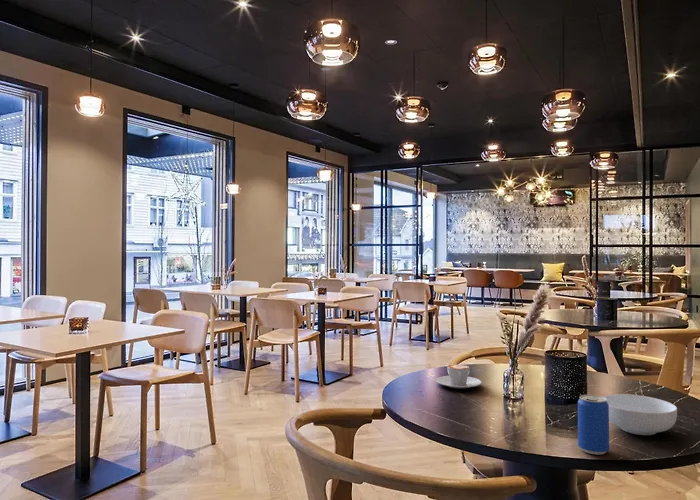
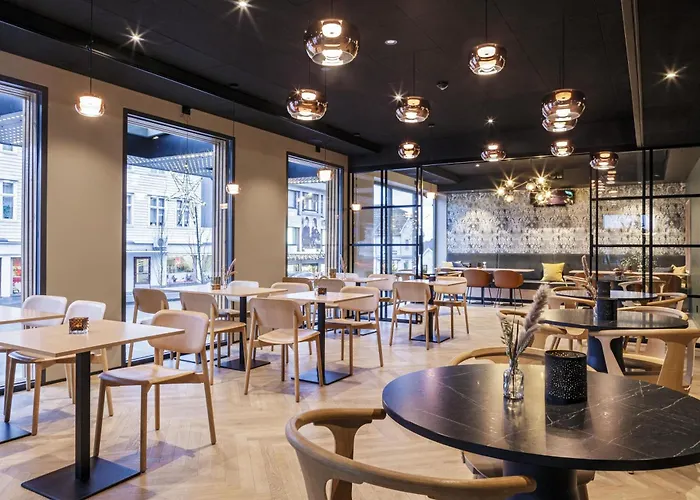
- coffee cup [435,364,482,389]
- cereal bowl [603,393,678,436]
- beverage can [577,394,610,455]
